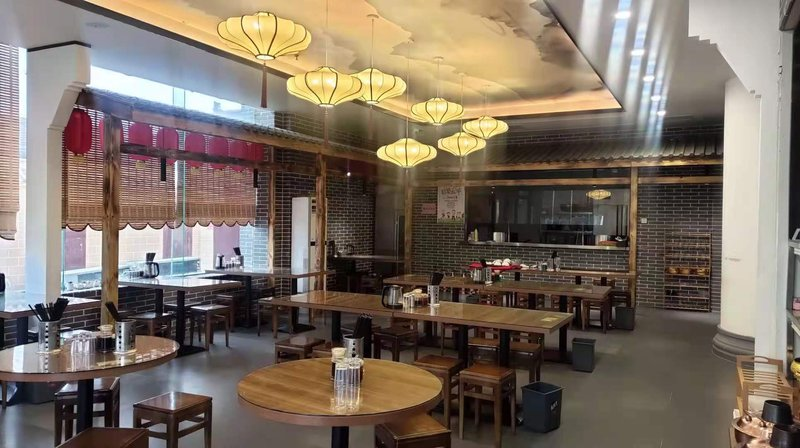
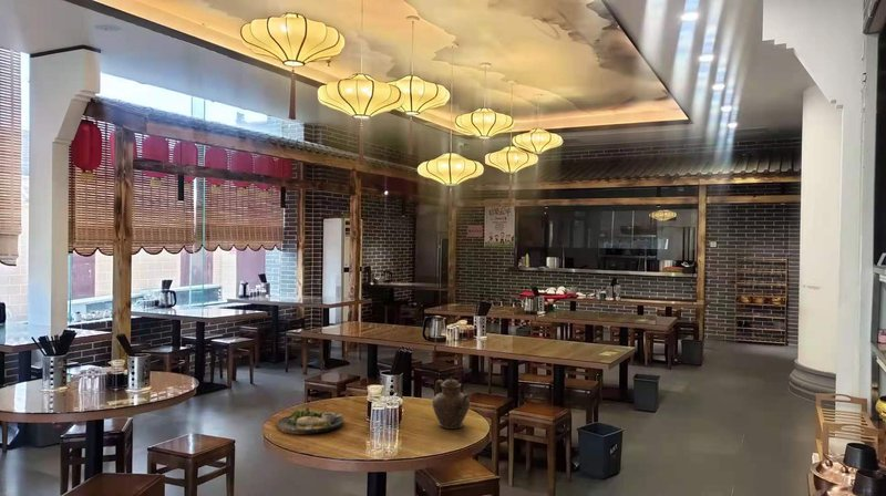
+ dinner plate [276,406,344,435]
+ teapot [431,375,472,430]
